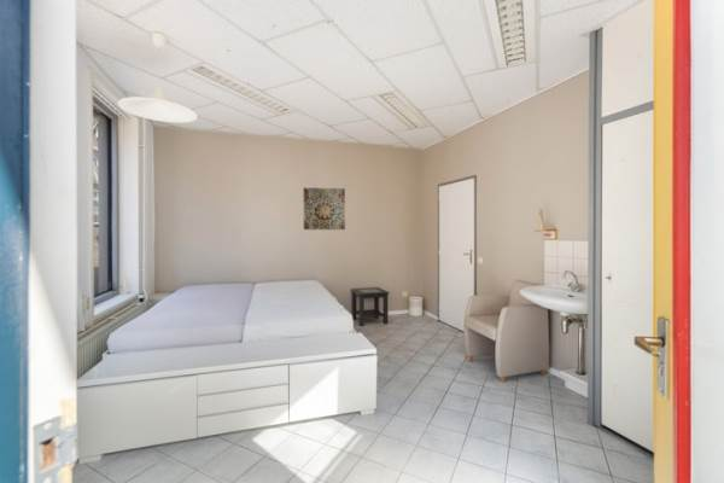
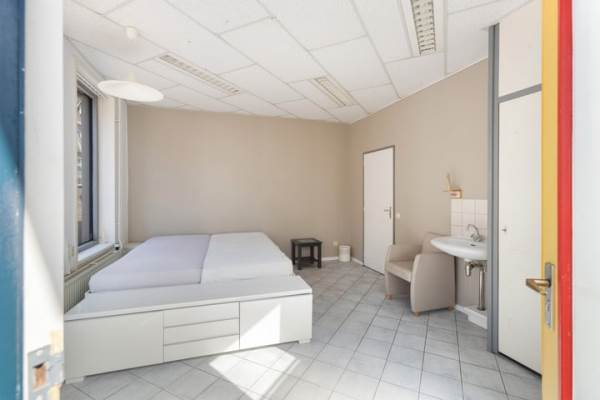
- wall art [303,186,346,231]
